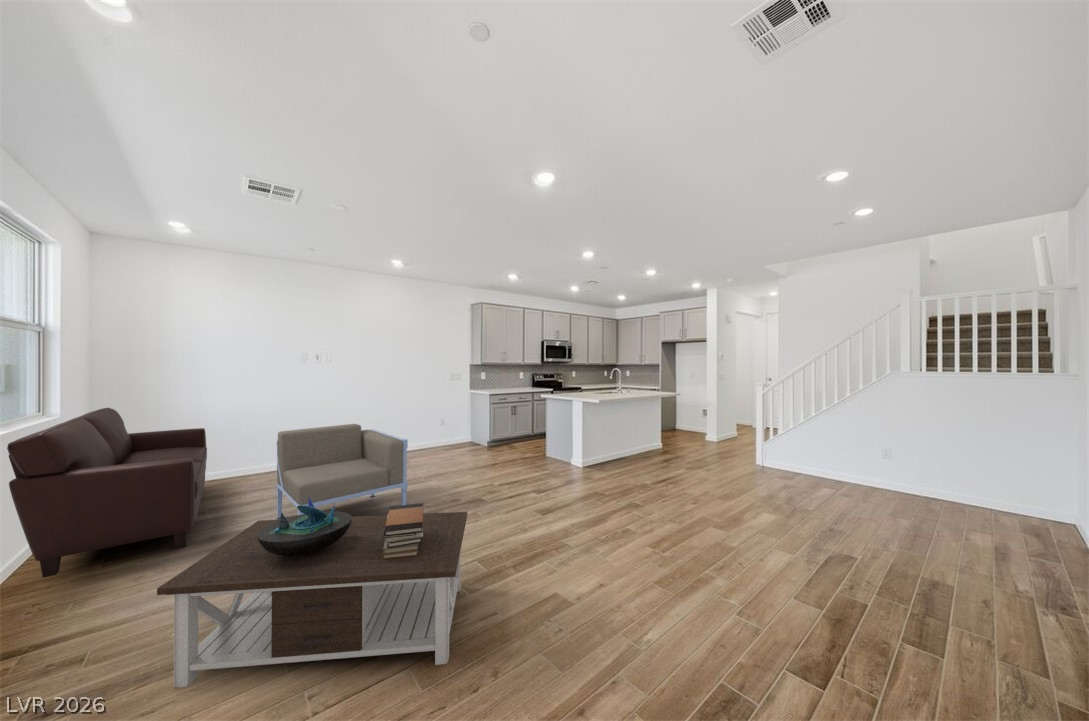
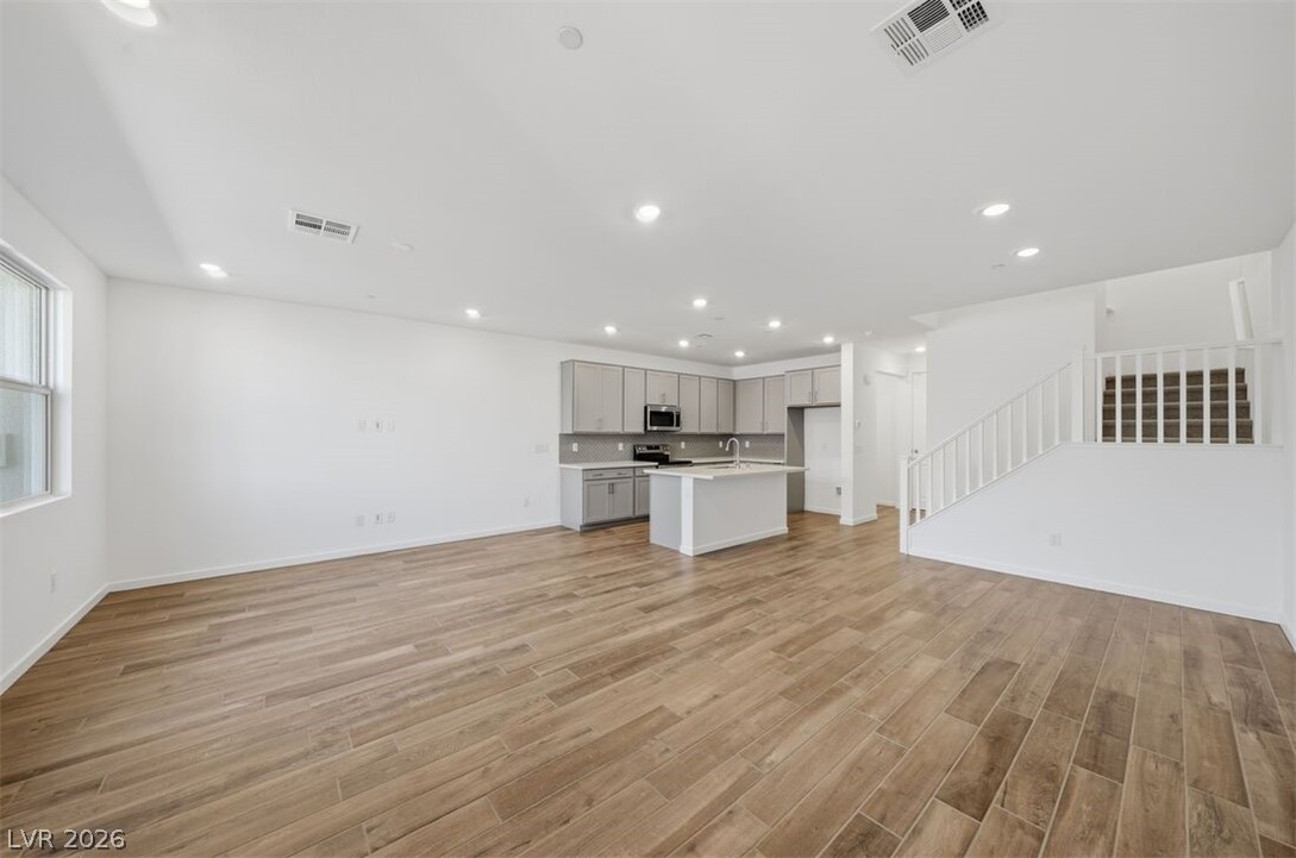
- book stack [382,502,424,559]
- sofa [6,407,208,579]
- coffee table [156,511,468,689]
- armchair [276,423,409,520]
- decorative bowl [257,495,353,556]
